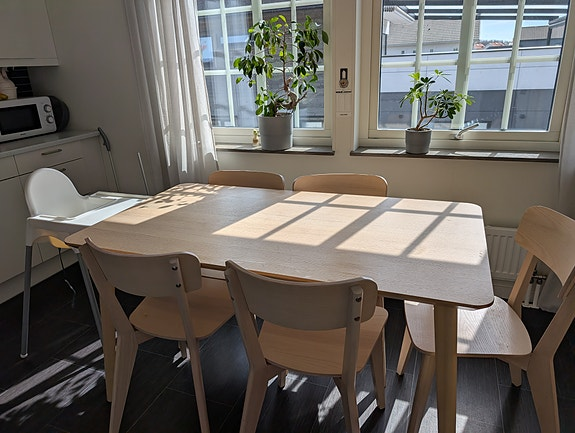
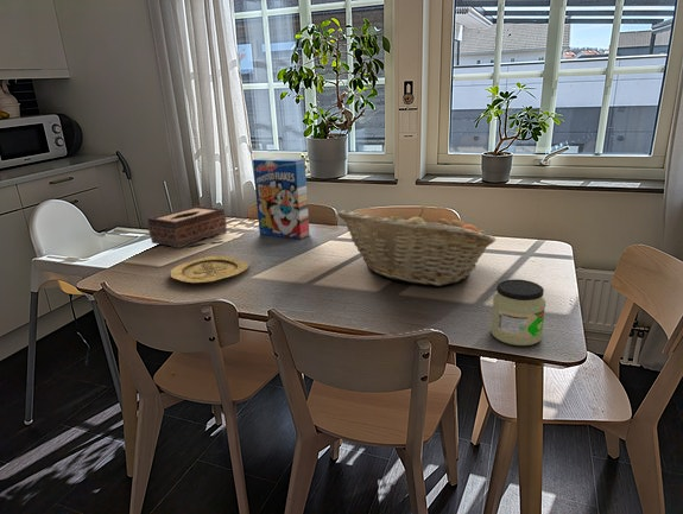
+ fruit basket [336,208,498,287]
+ plate [170,255,249,284]
+ cereal box [252,157,311,240]
+ tissue box [146,204,228,249]
+ jar [489,279,546,347]
